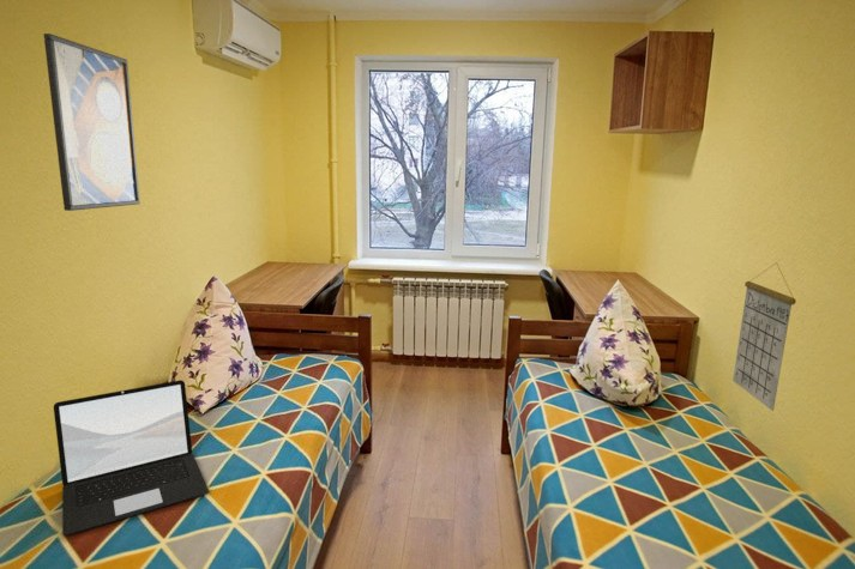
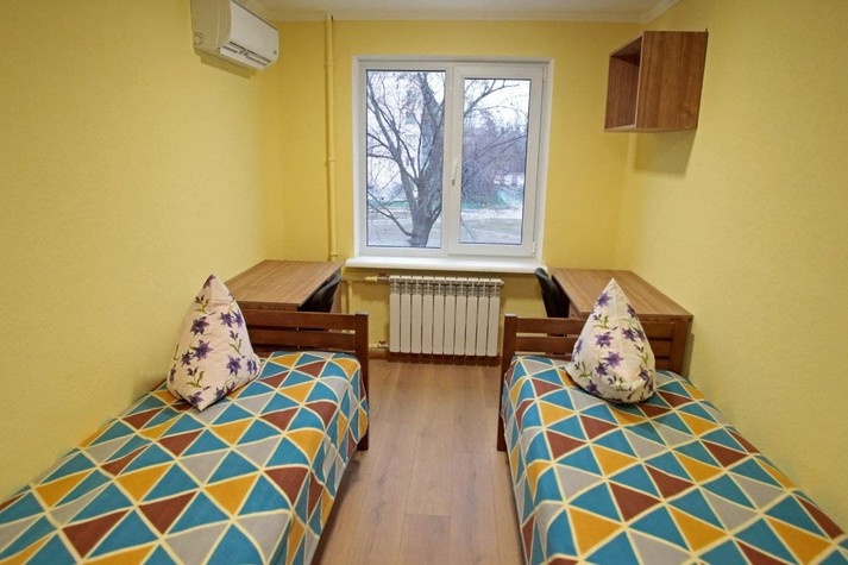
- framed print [43,32,142,212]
- calendar [731,261,797,412]
- laptop [53,379,210,537]
